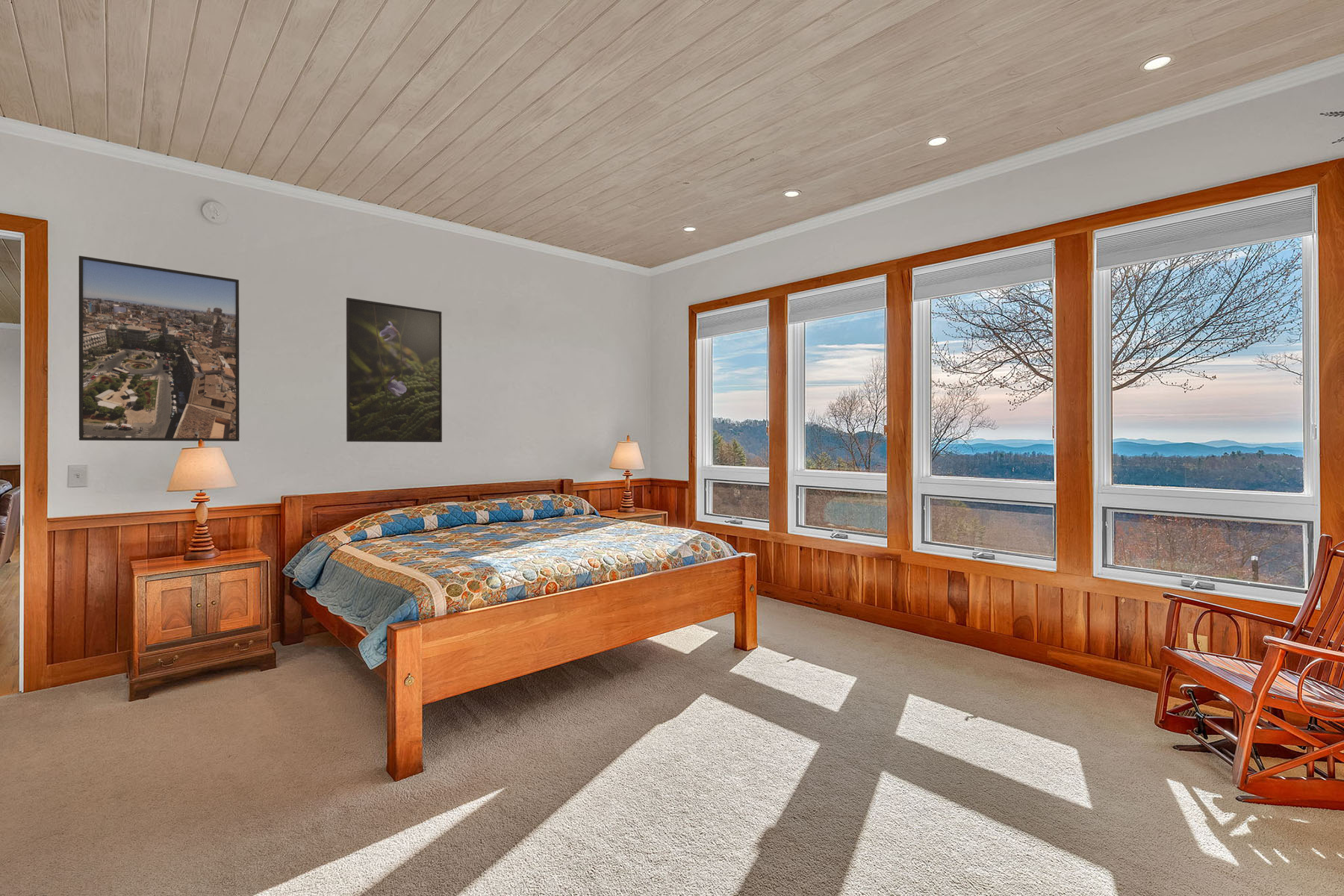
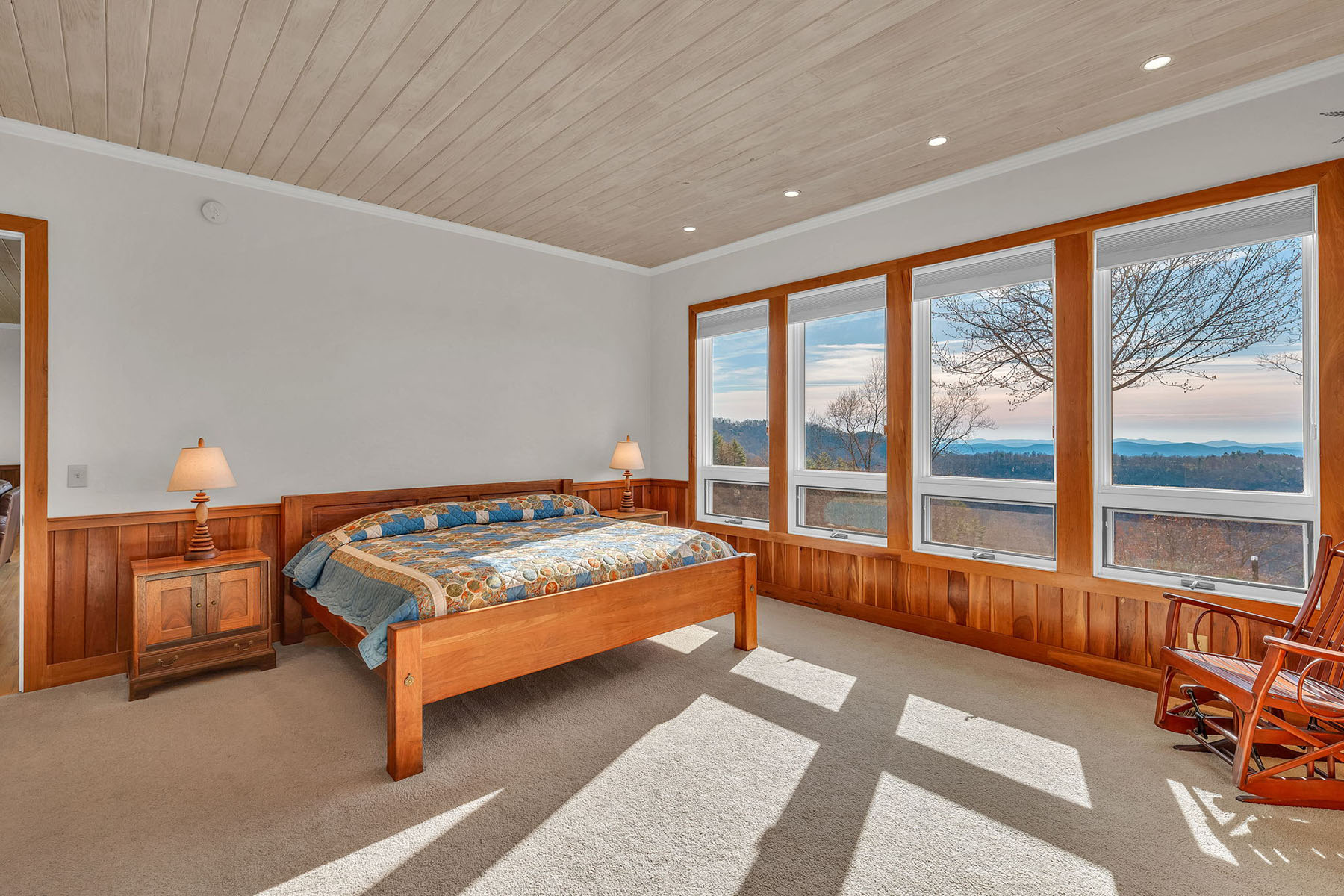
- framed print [78,255,240,442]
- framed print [346,297,443,443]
